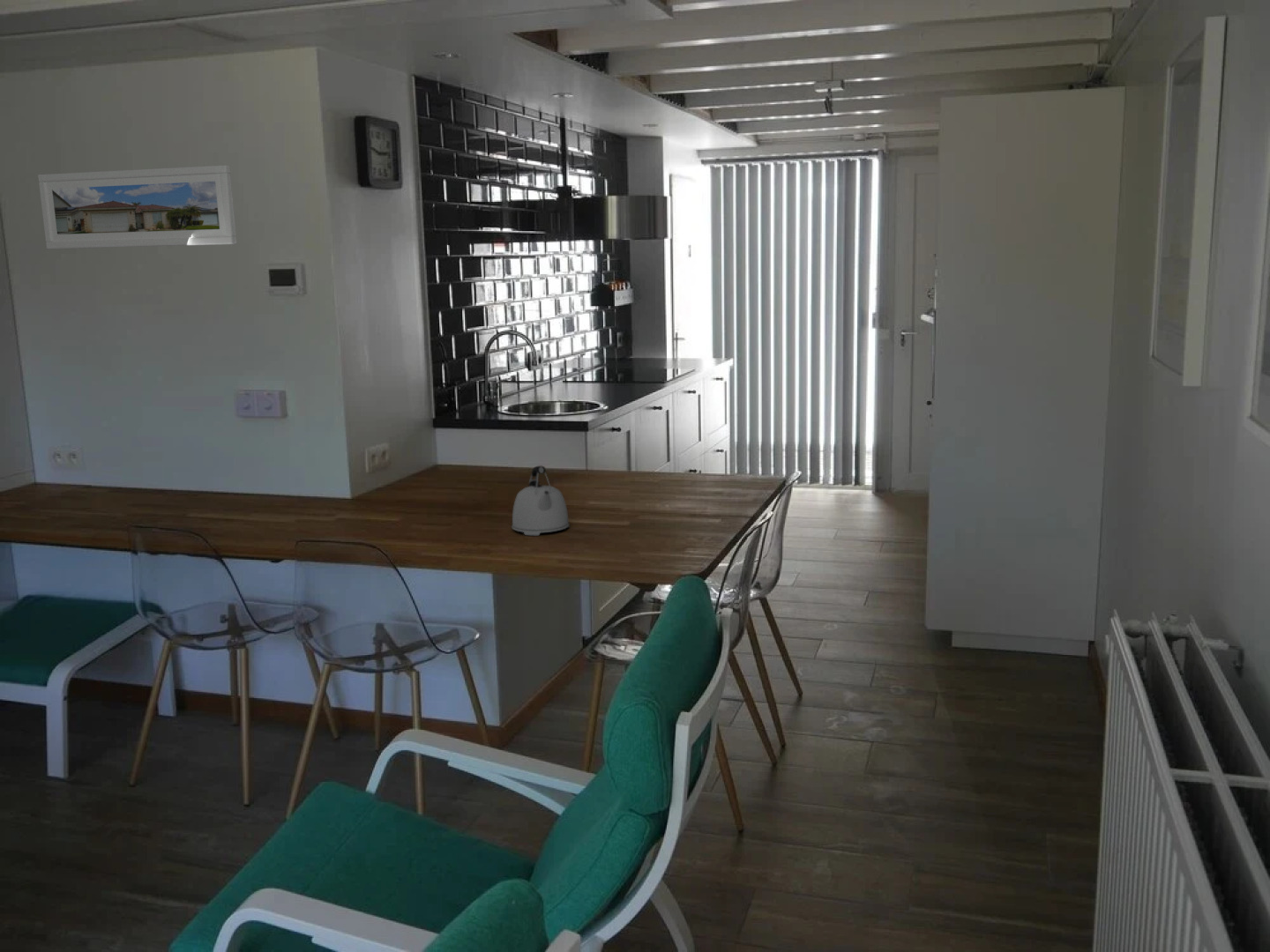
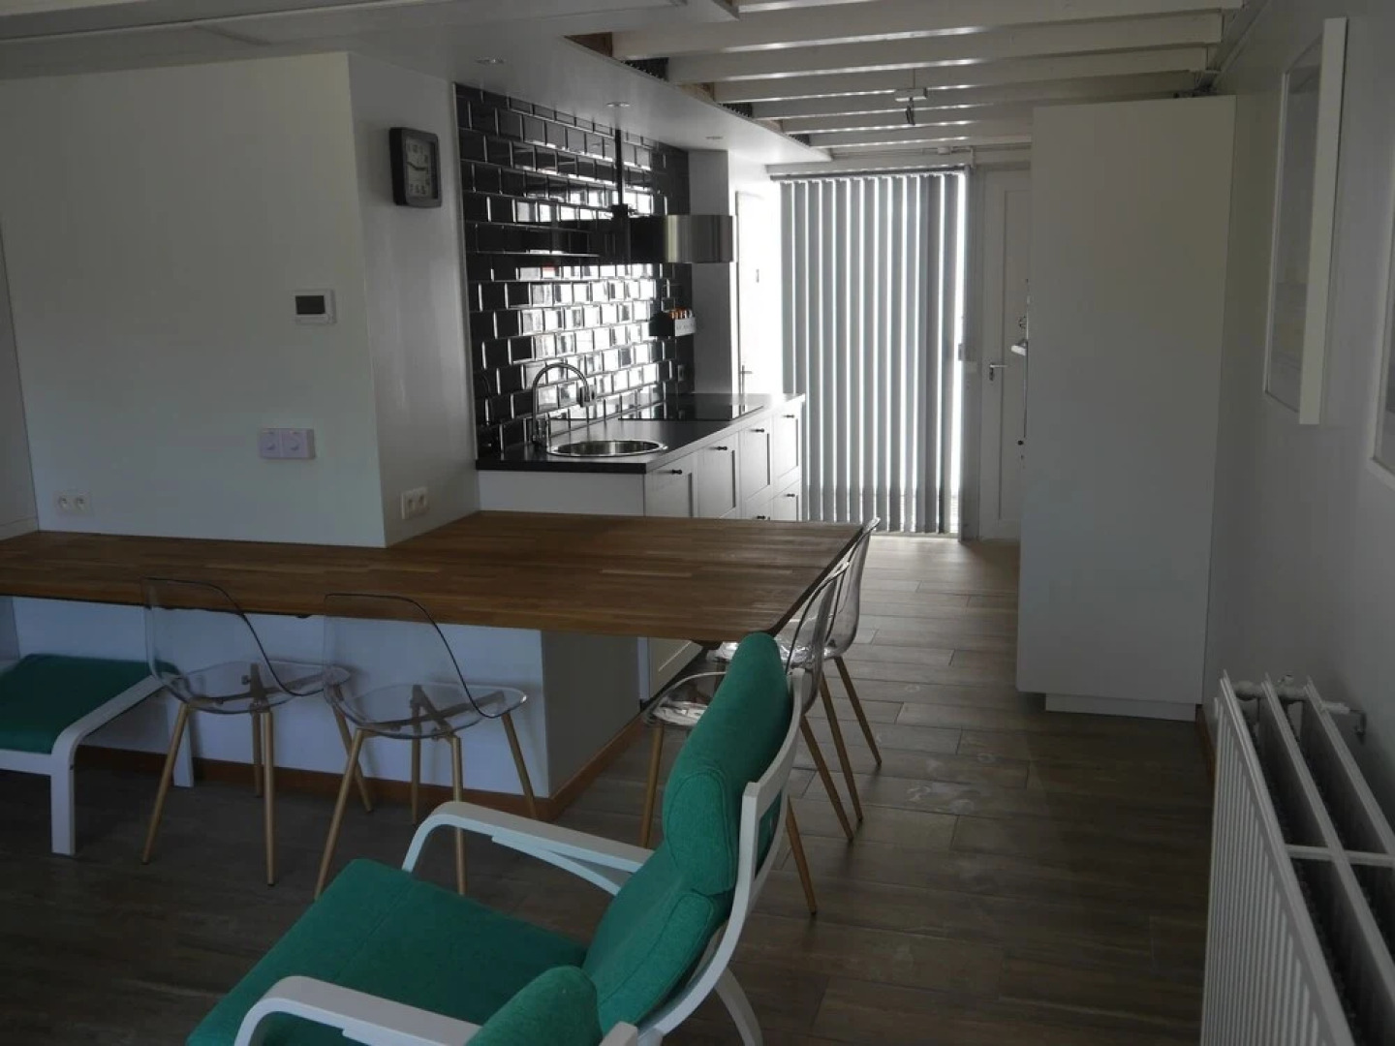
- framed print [37,164,237,250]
- kettle [511,465,570,536]
